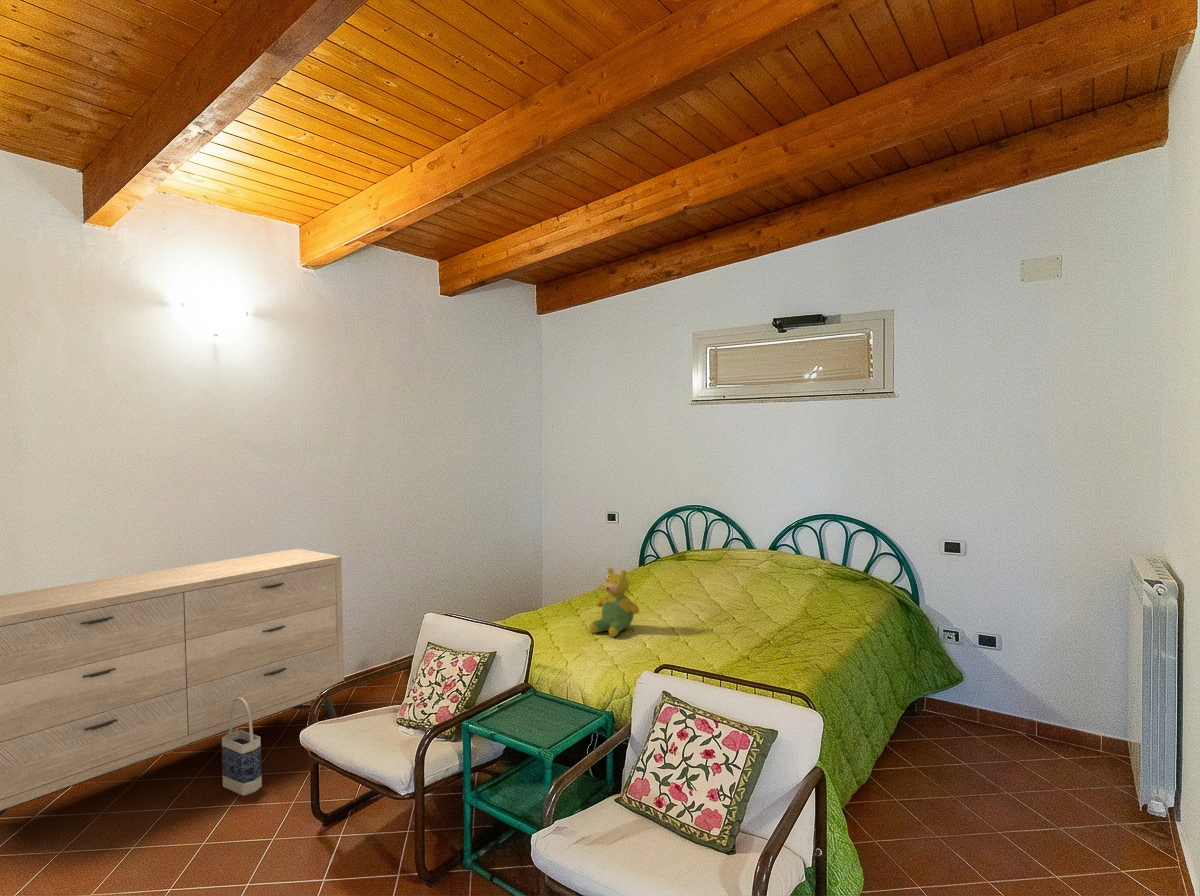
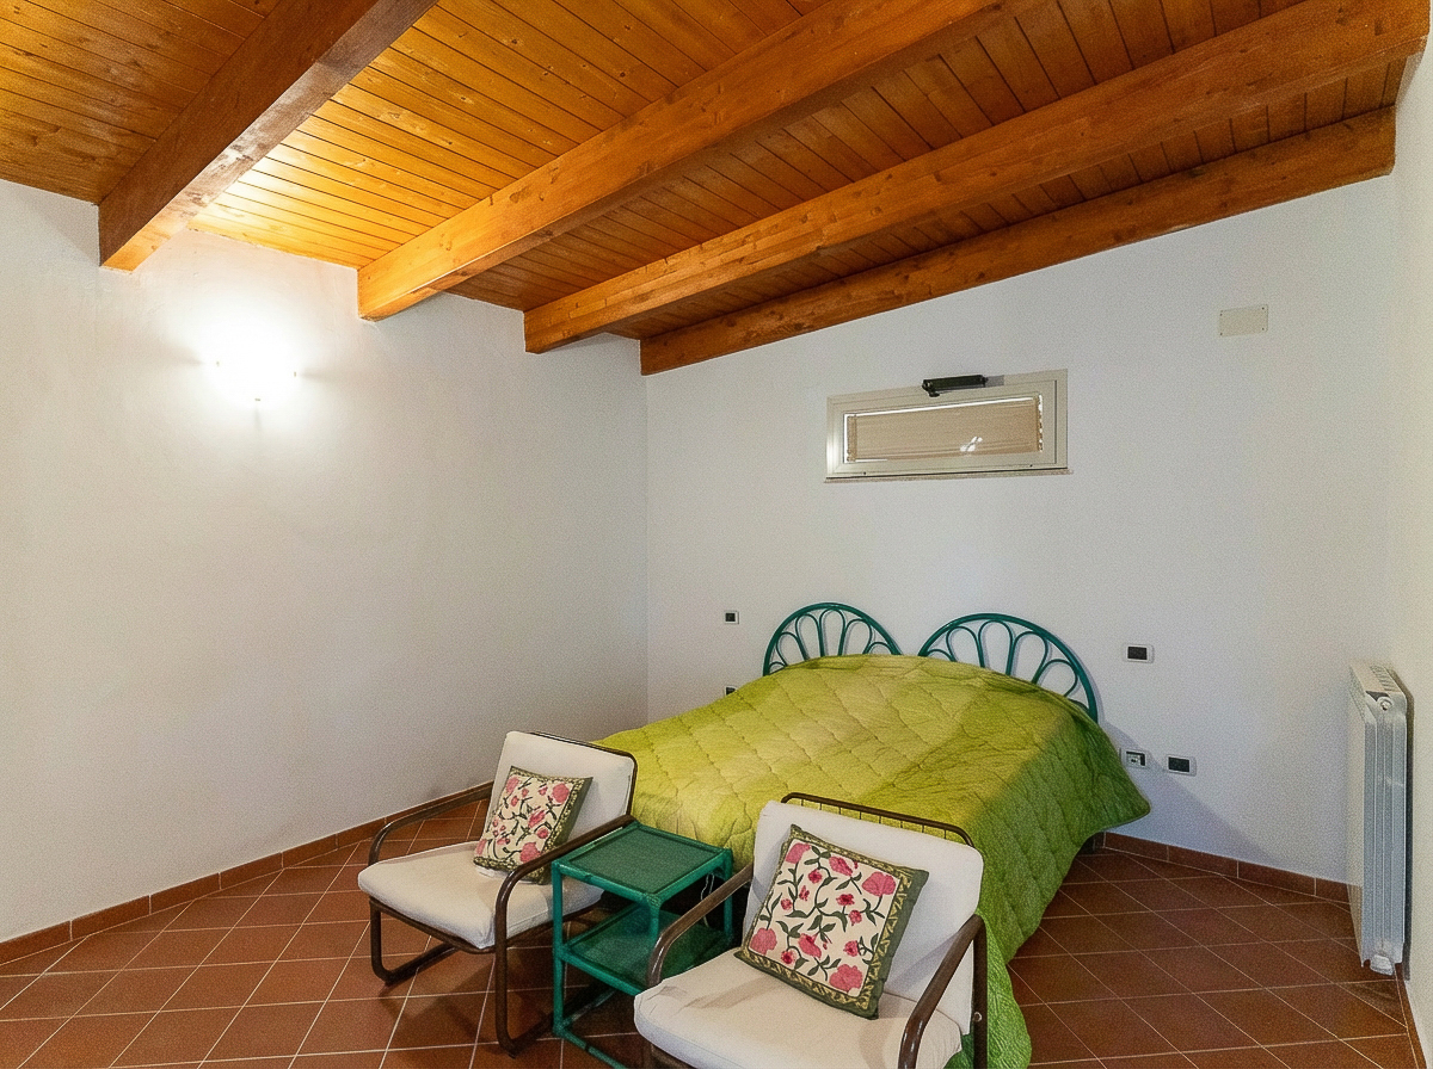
- teddy bear [588,567,640,638]
- bag [221,698,263,796]
- dresser [0,548,345,817]
